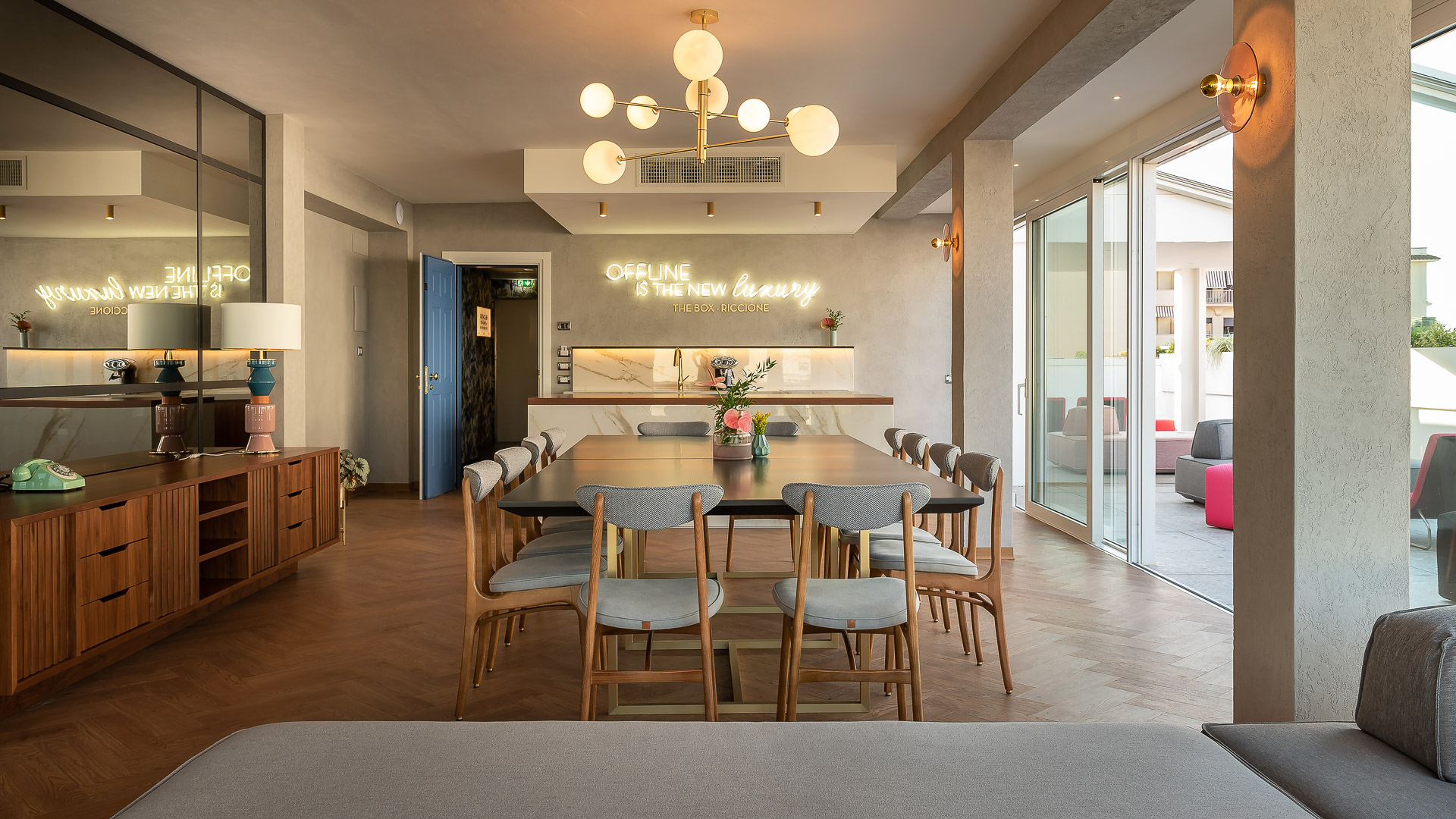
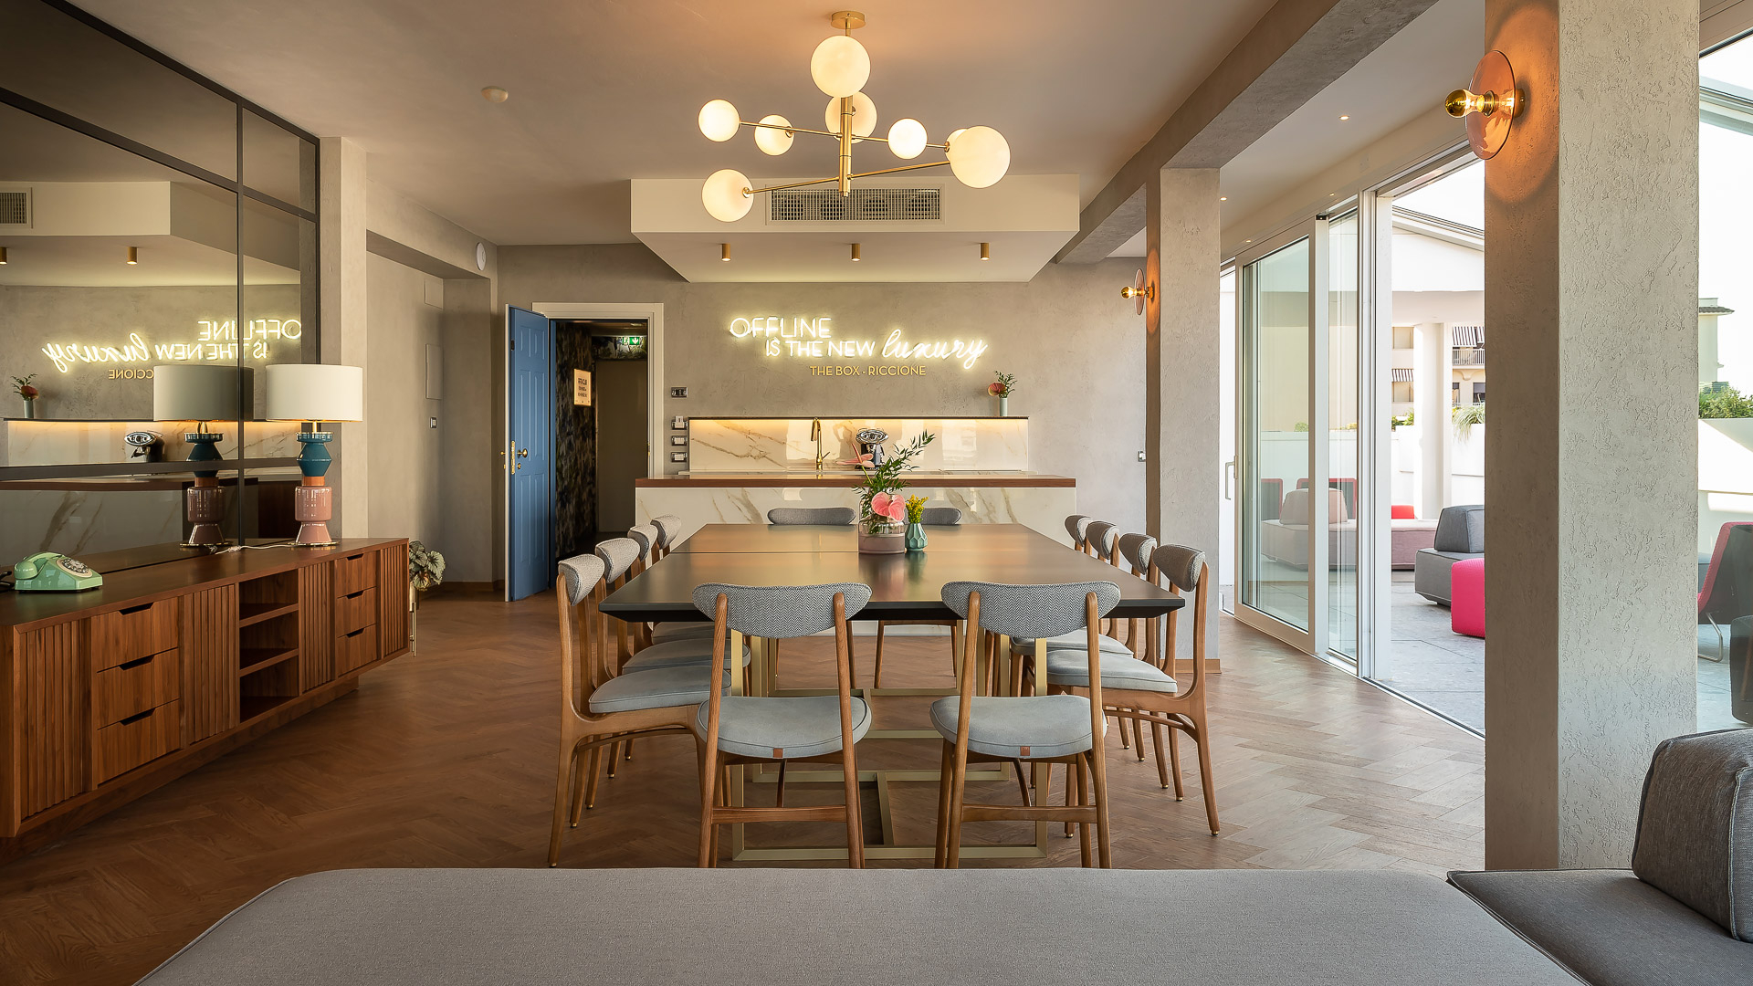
+ smoke detector [480,85,508,104]
